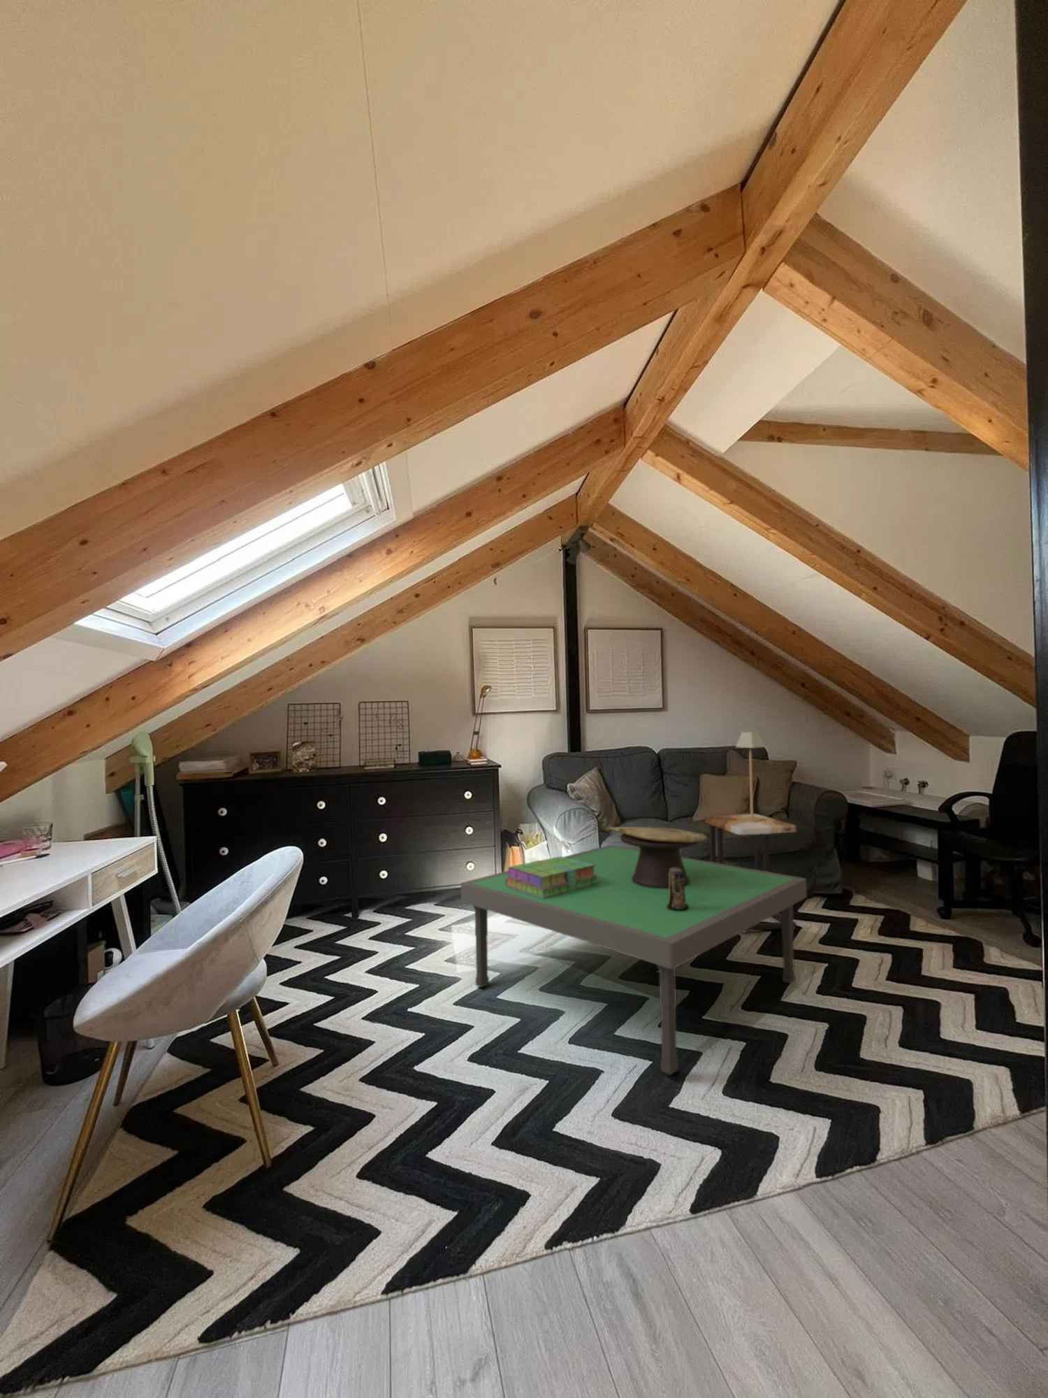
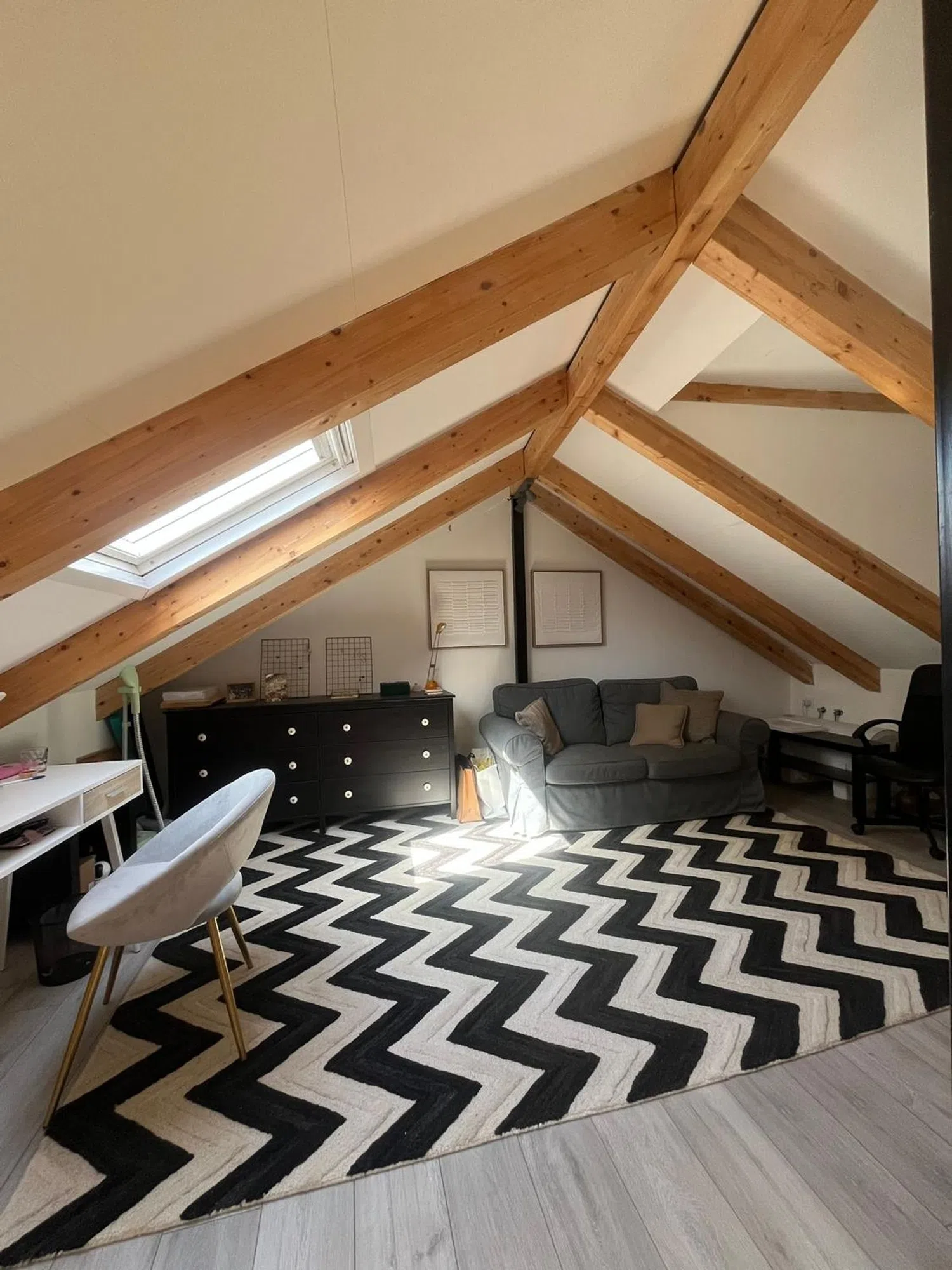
- side table [705,813,797,933]
- stack of books [505,855,598,898]
- decorative bowl [605,827,708,888]
- table lamp [735,731,766,822]
- candle [667,867,688,910]
- coffee table [460,844,808,1075]
